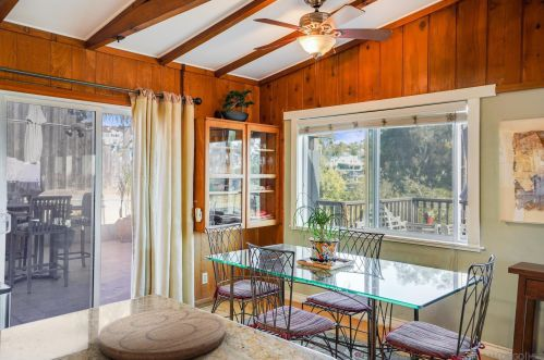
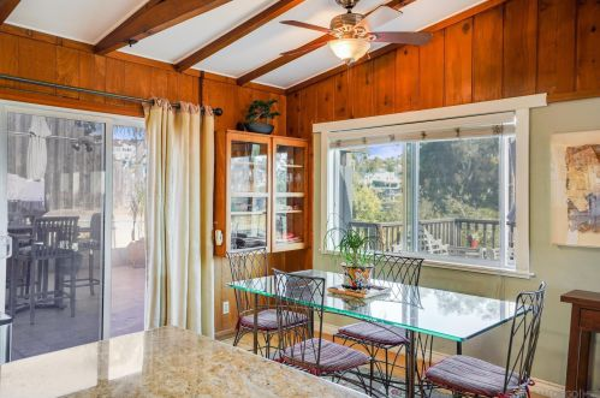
- cutting board [97,308,227,360]
